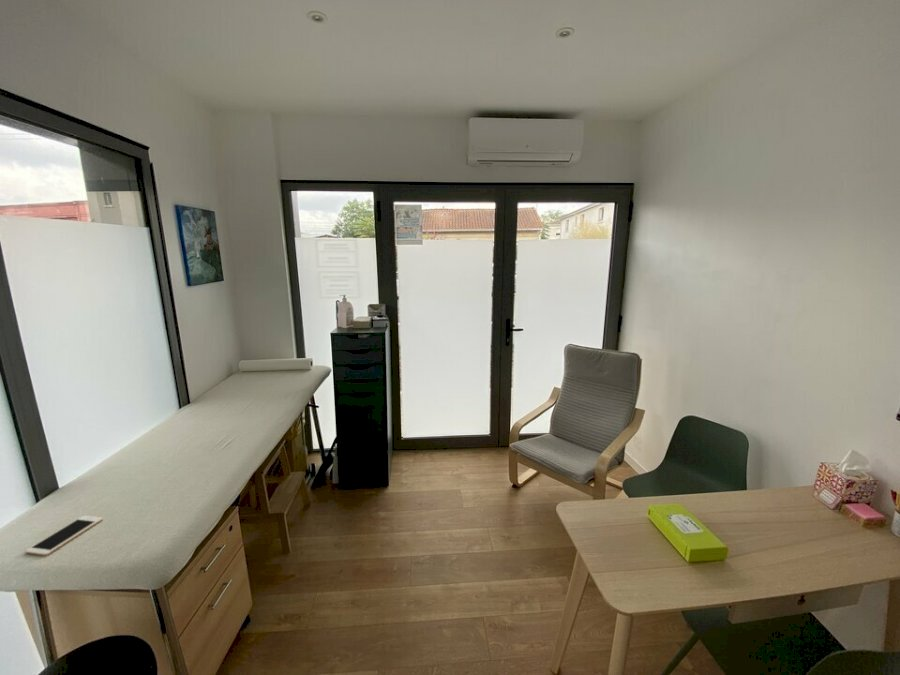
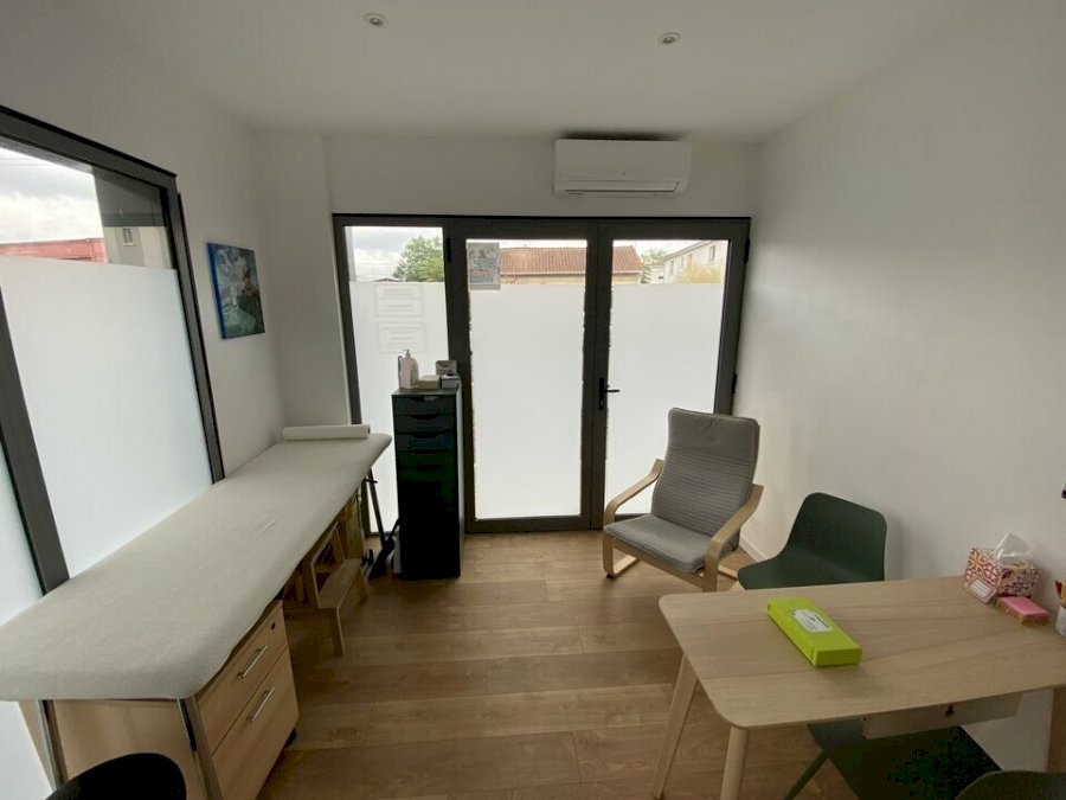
- cell phone [24,515,103,556]
